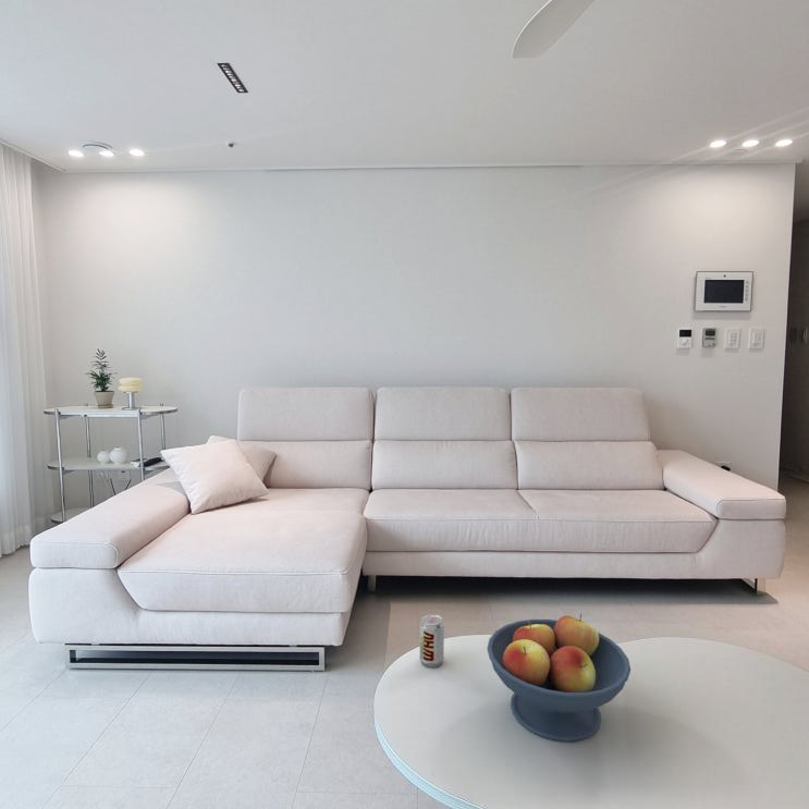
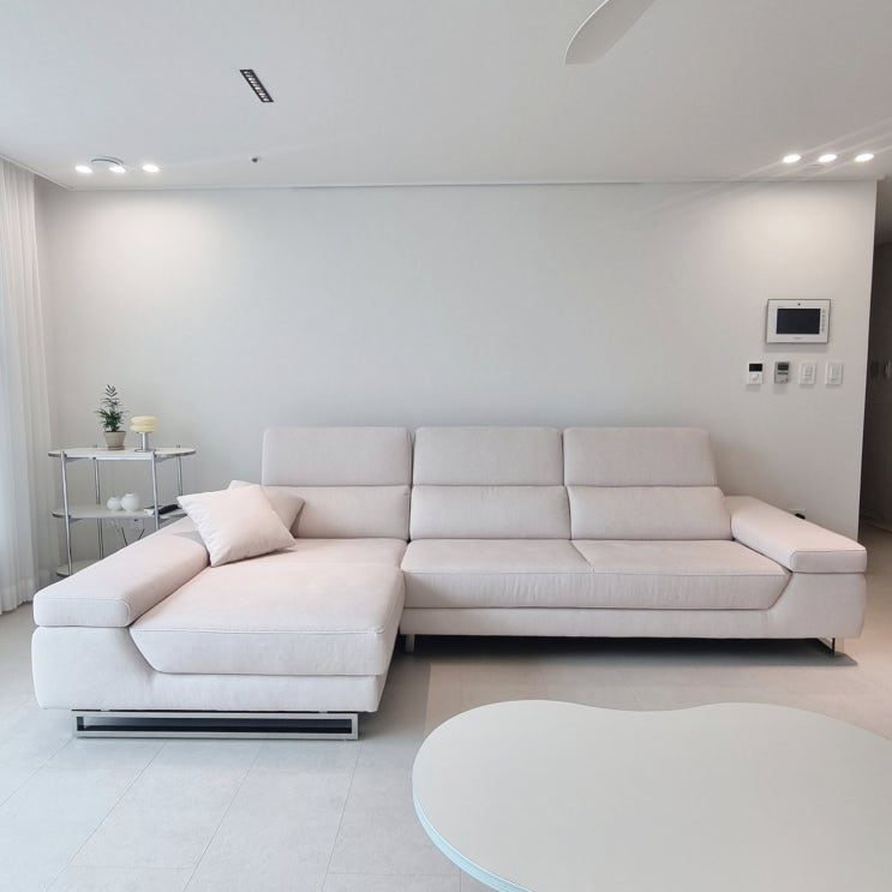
- fruit bowl [486,613,632,743]
- beverage can [418,613,445,669]
